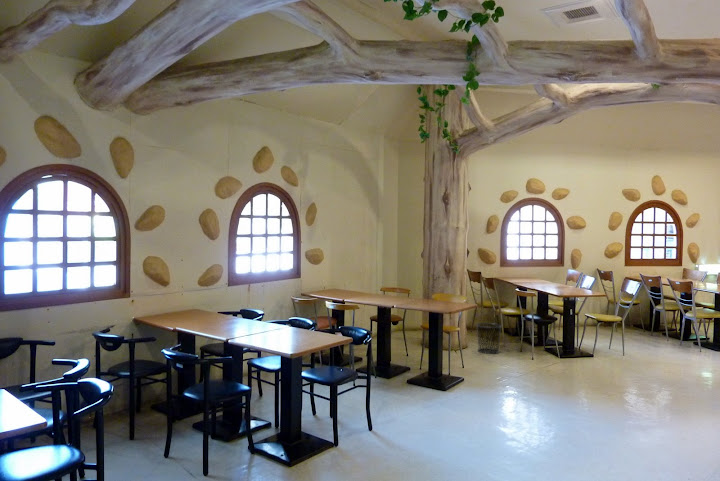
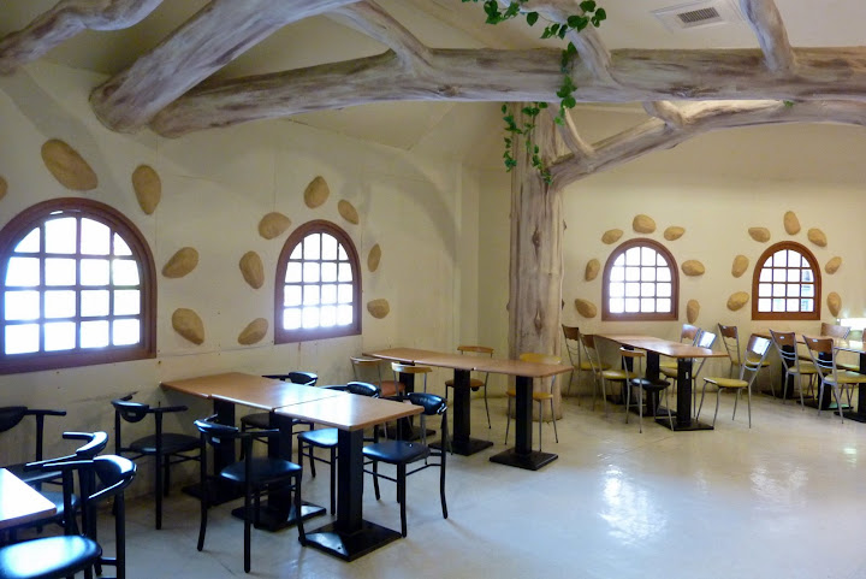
- trash can [475,322,503,355]
